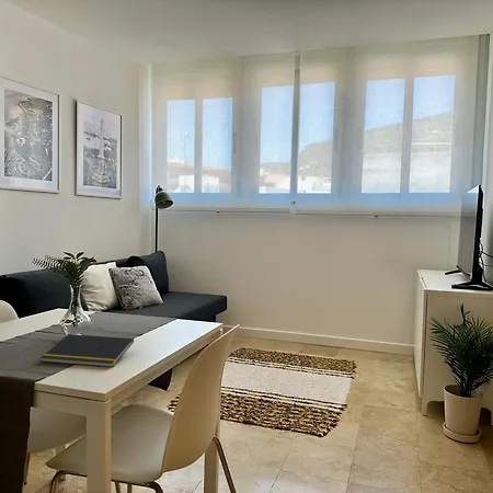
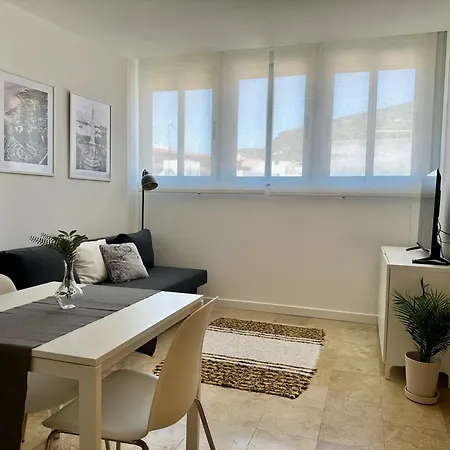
- notepad [39,333,135,368]
